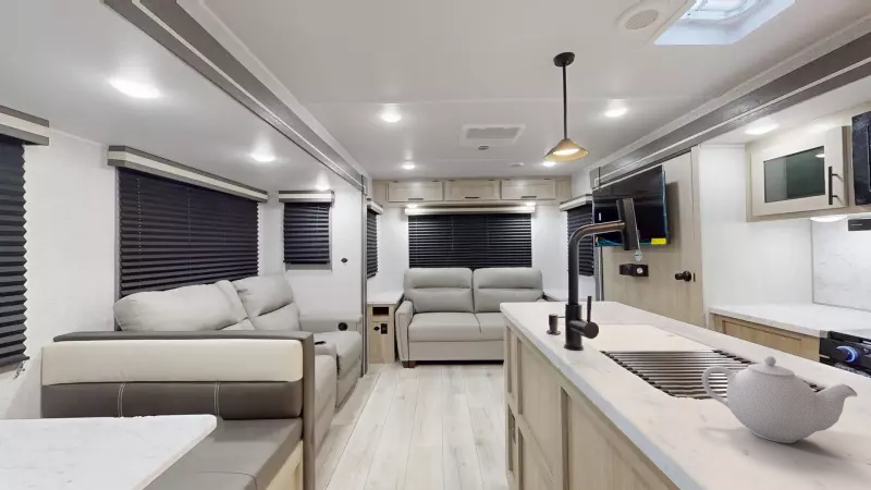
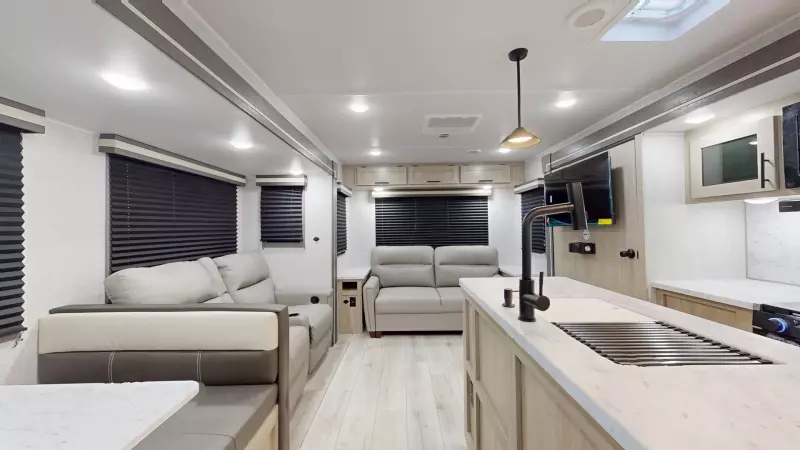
- teapot [701,355,858,444]
